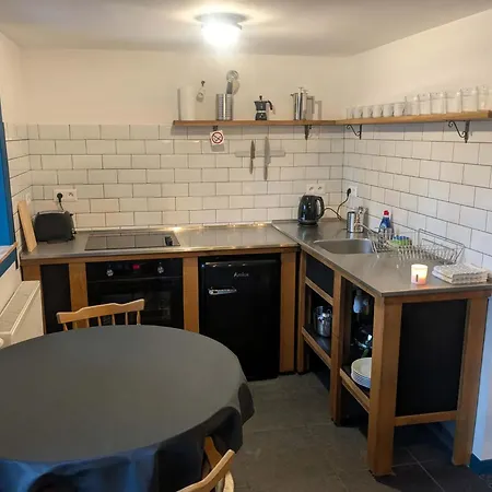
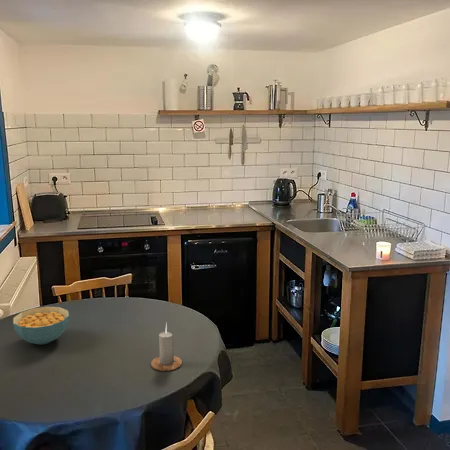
+ candle [150,322,183,372]
+ cereal bowl [12,306,70,346]
